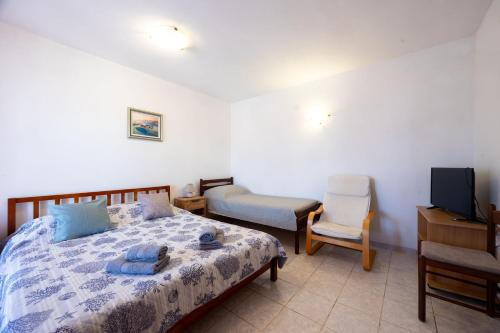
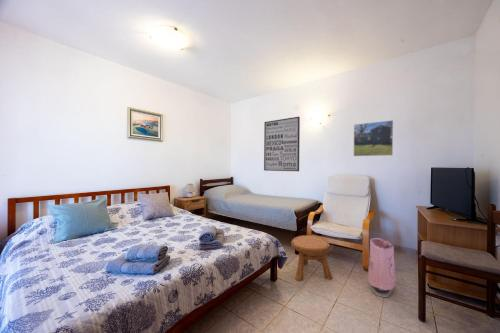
+ bag [367,237,397,298]
+ wall art [263,116,301,172]
+ stool [290,234,334,282]
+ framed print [353,119,394,157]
